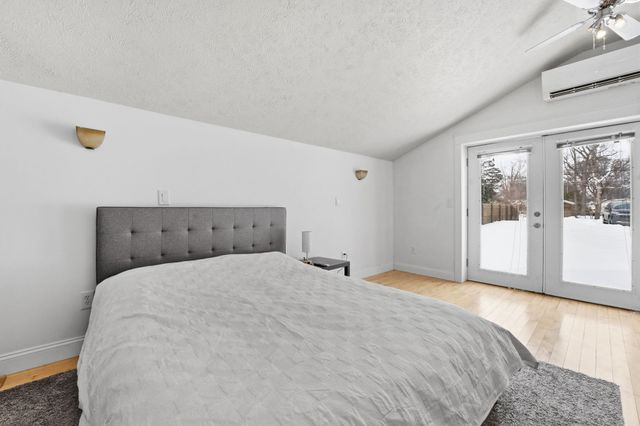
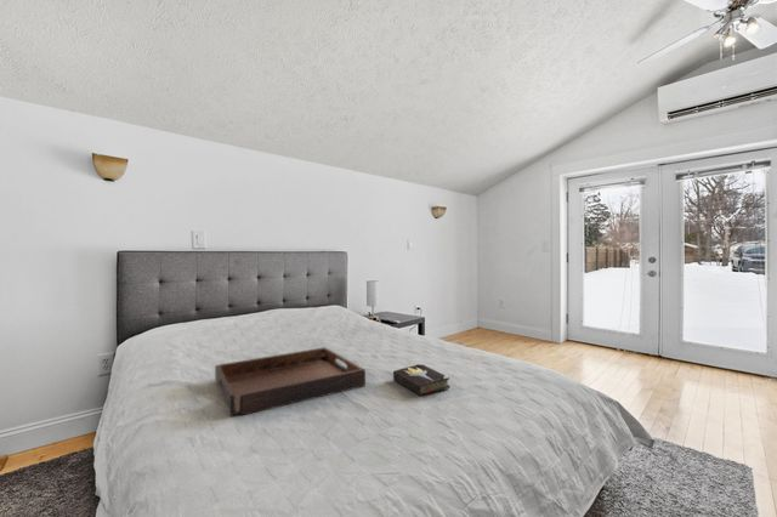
+ serving tray [214,346,367,417]
+ hardback book [392,363,452,397]
